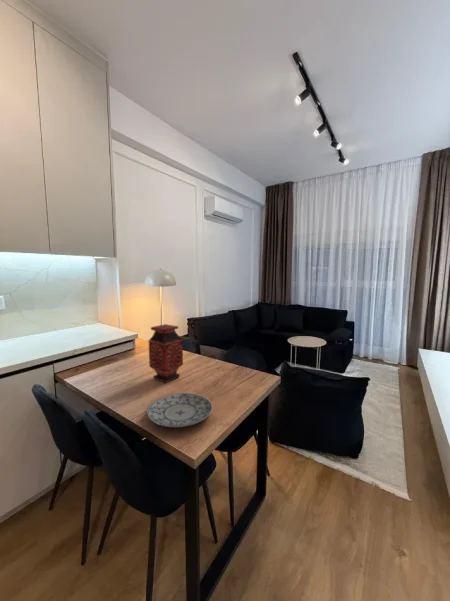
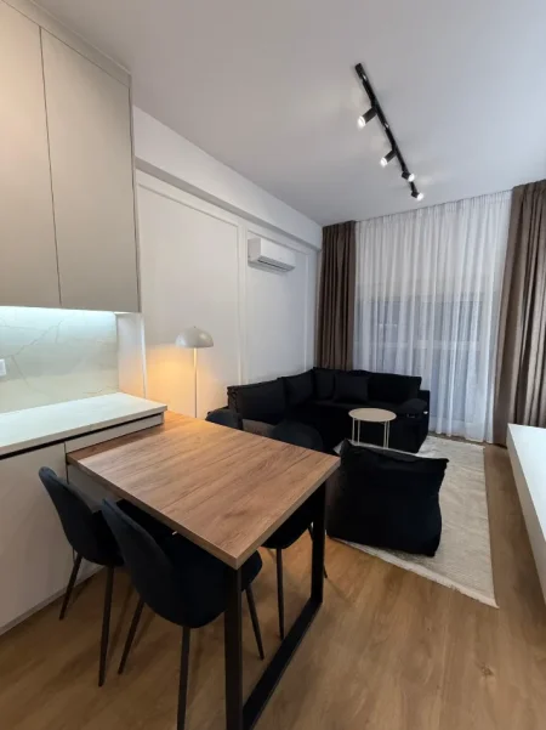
- plate [146,392,214,428]
- vase [148,323,184,384]
